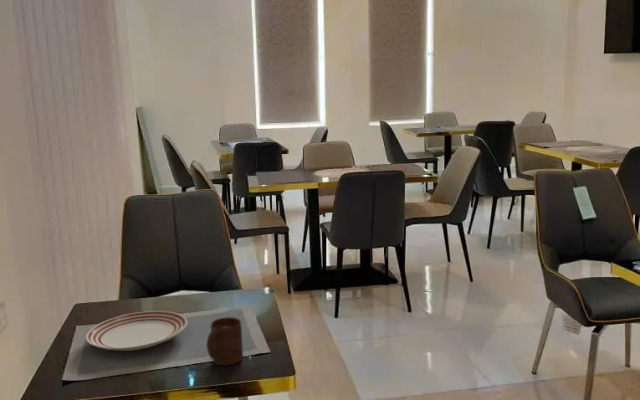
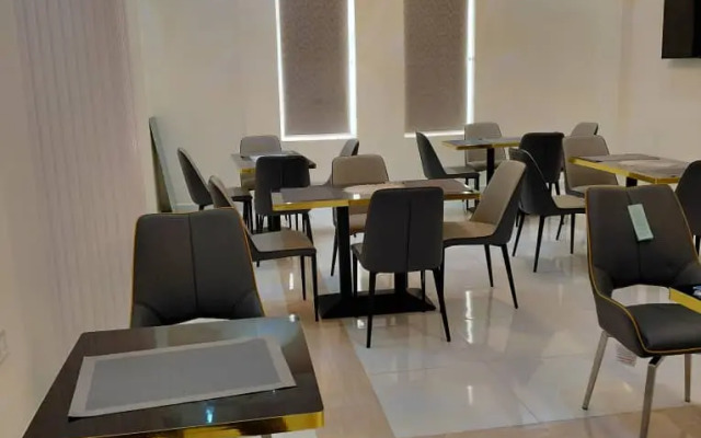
- dinner plate [85,310,188,352]
- cup [206,316,244,366]
